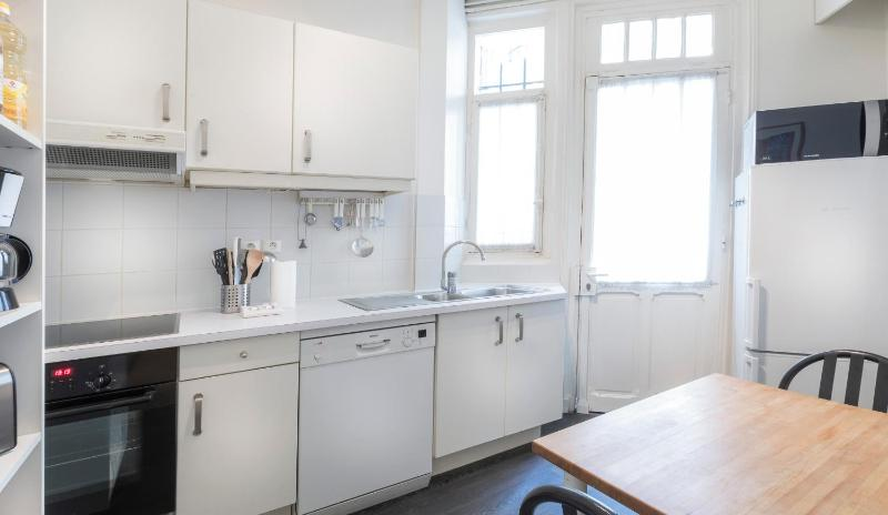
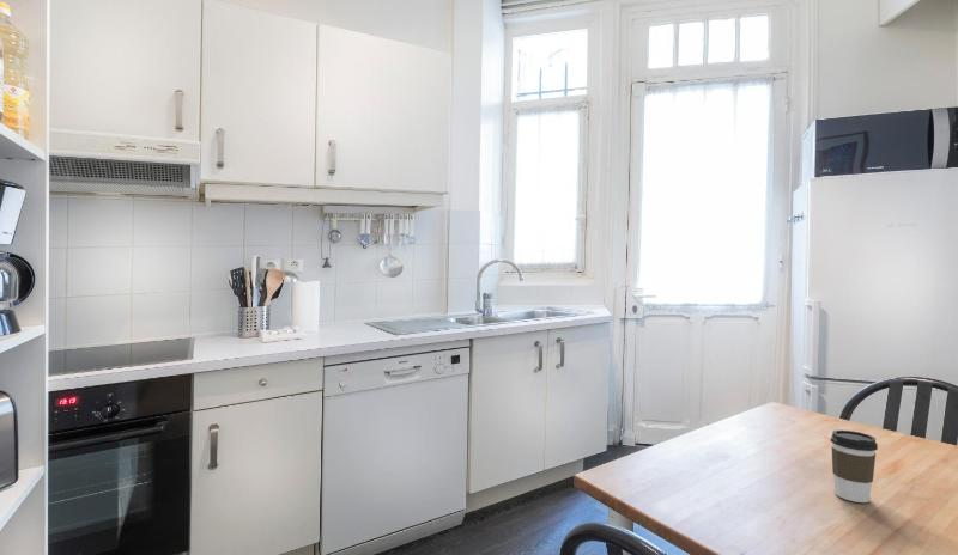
+ coffee cup [830,428,879,504]
